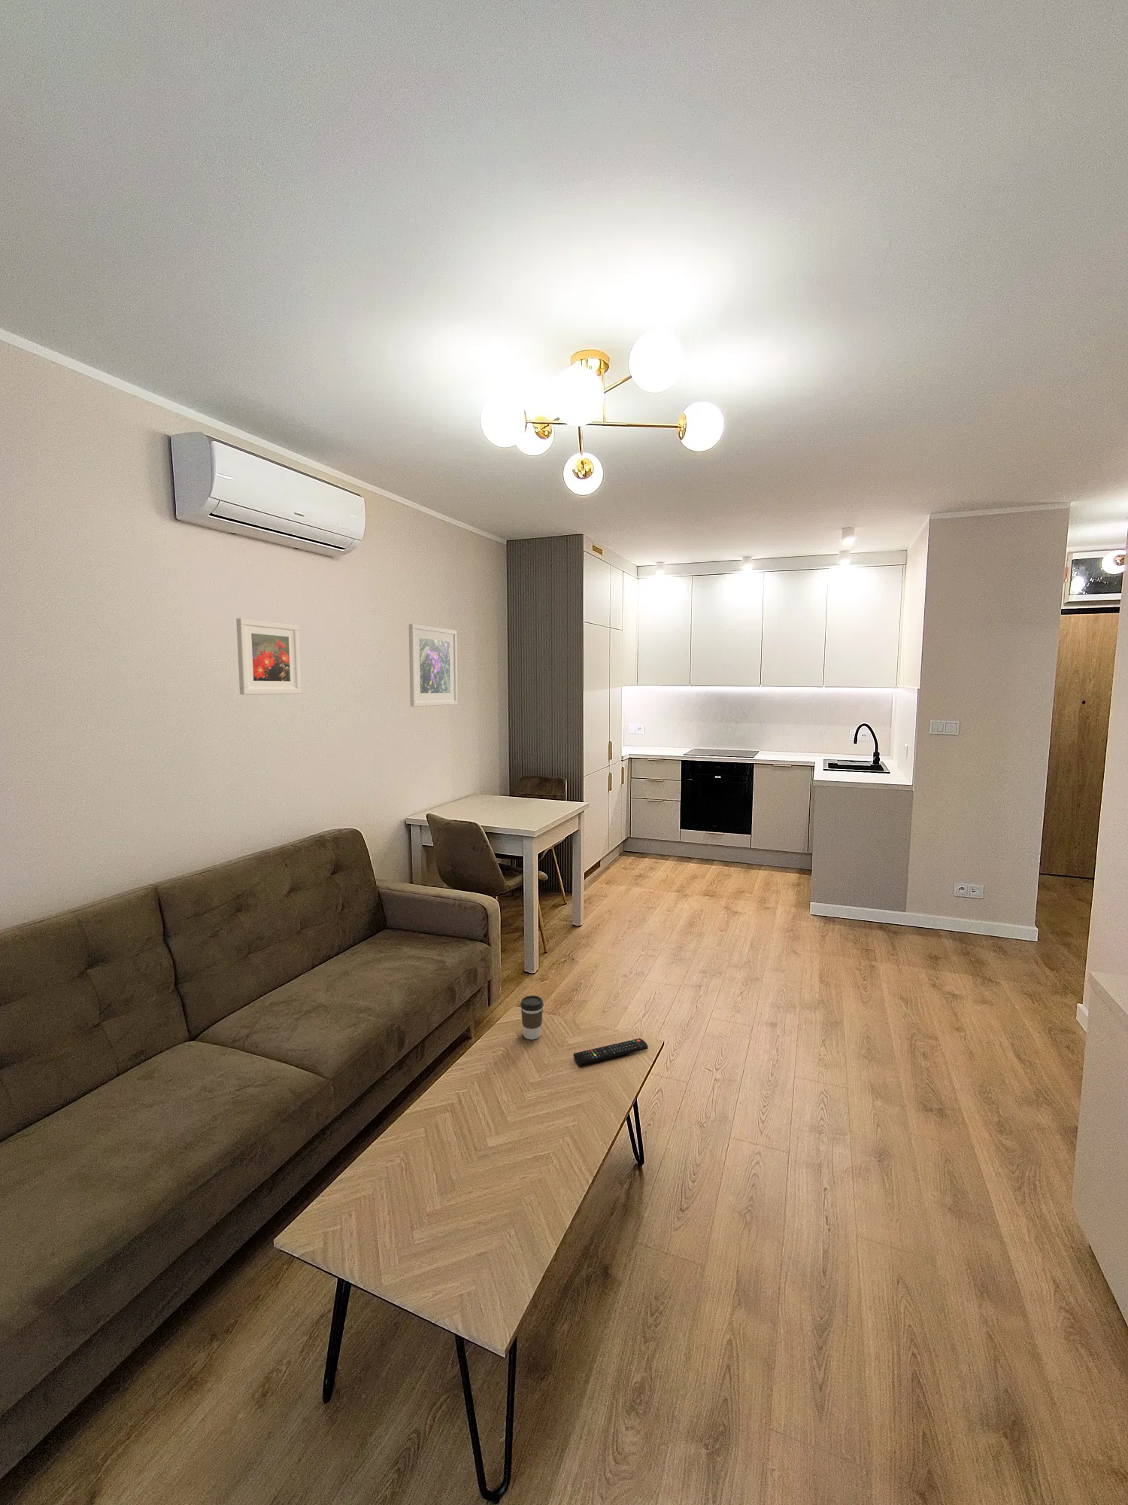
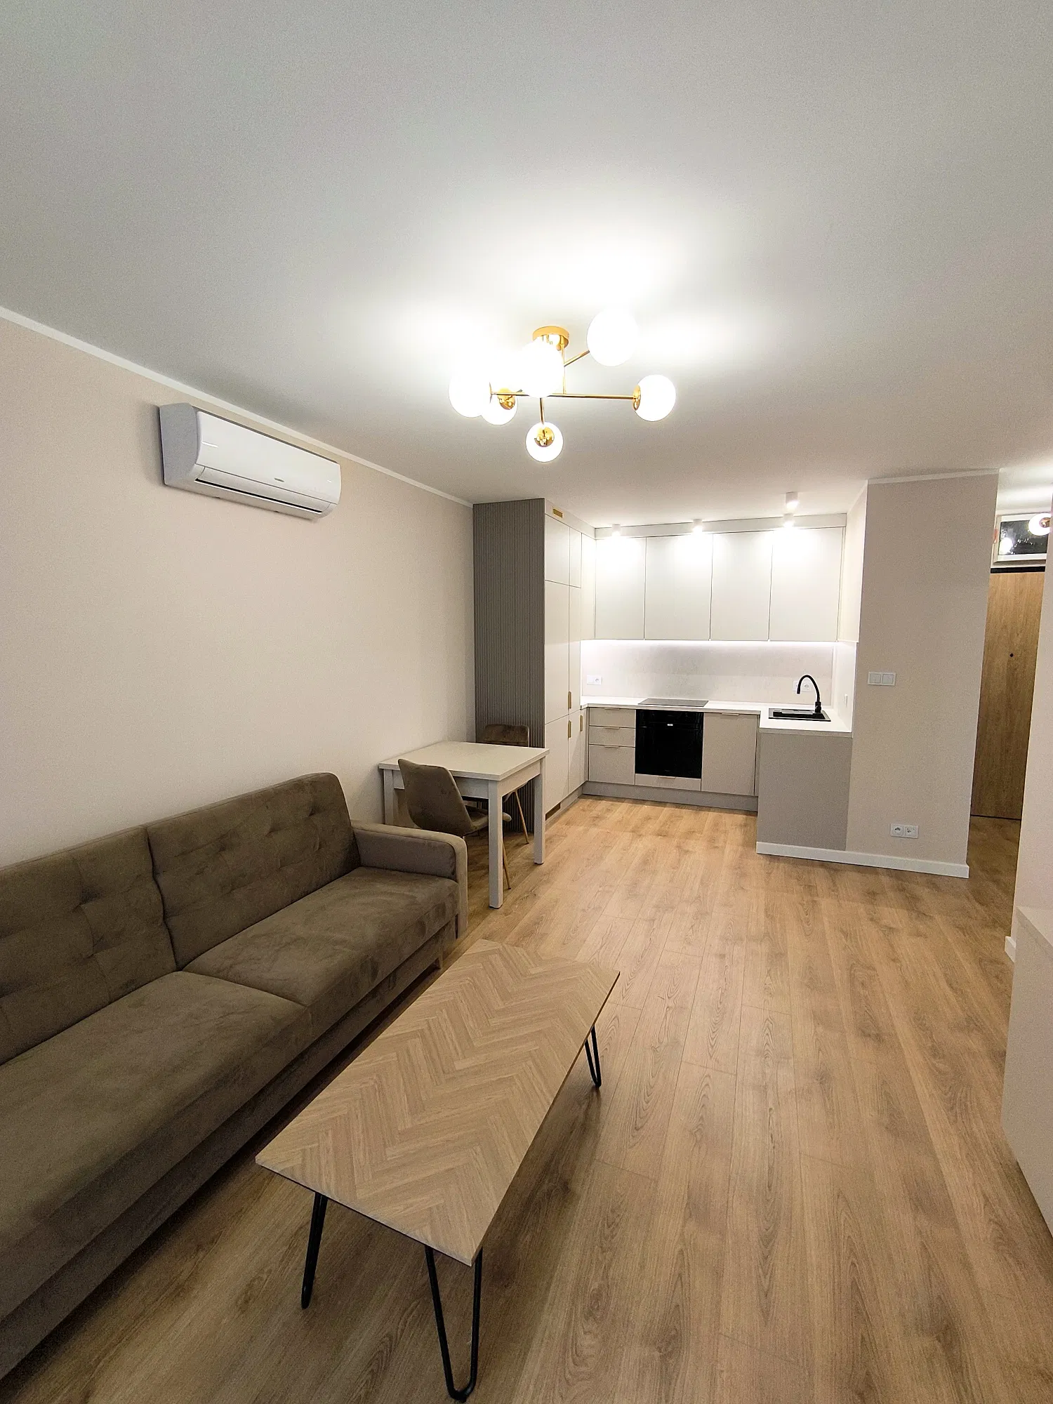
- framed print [409,623,459,707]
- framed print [236,617,302,696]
- coffee cup [520,994,544,1040]
- remote control [572,1038,648,1065]
